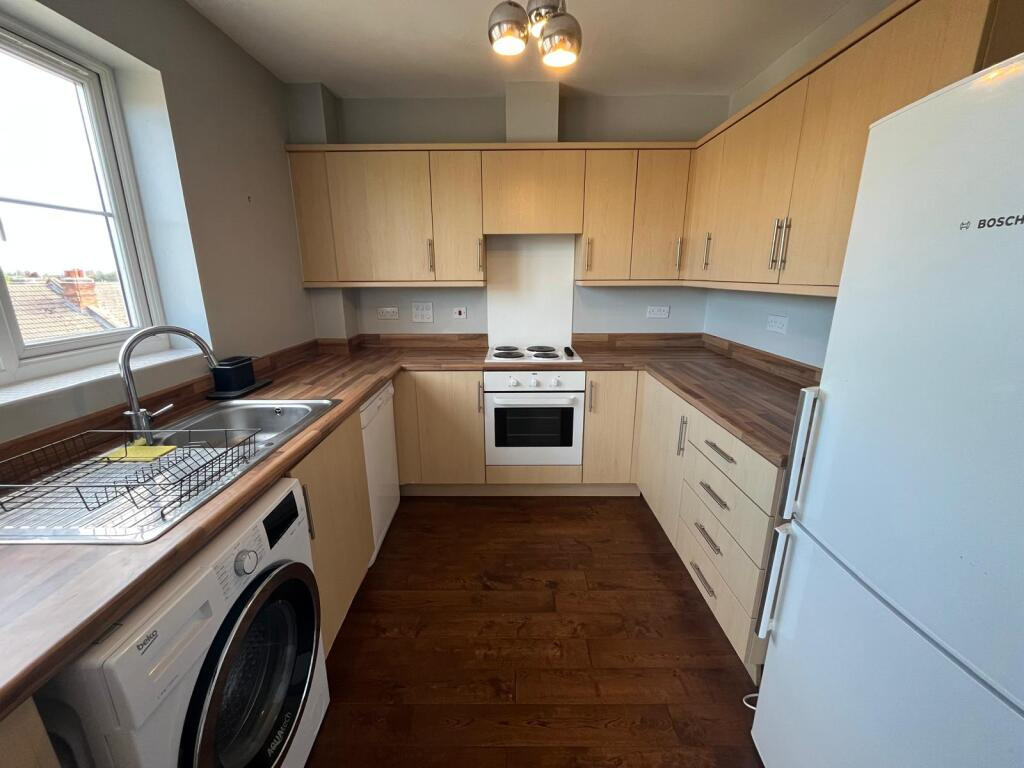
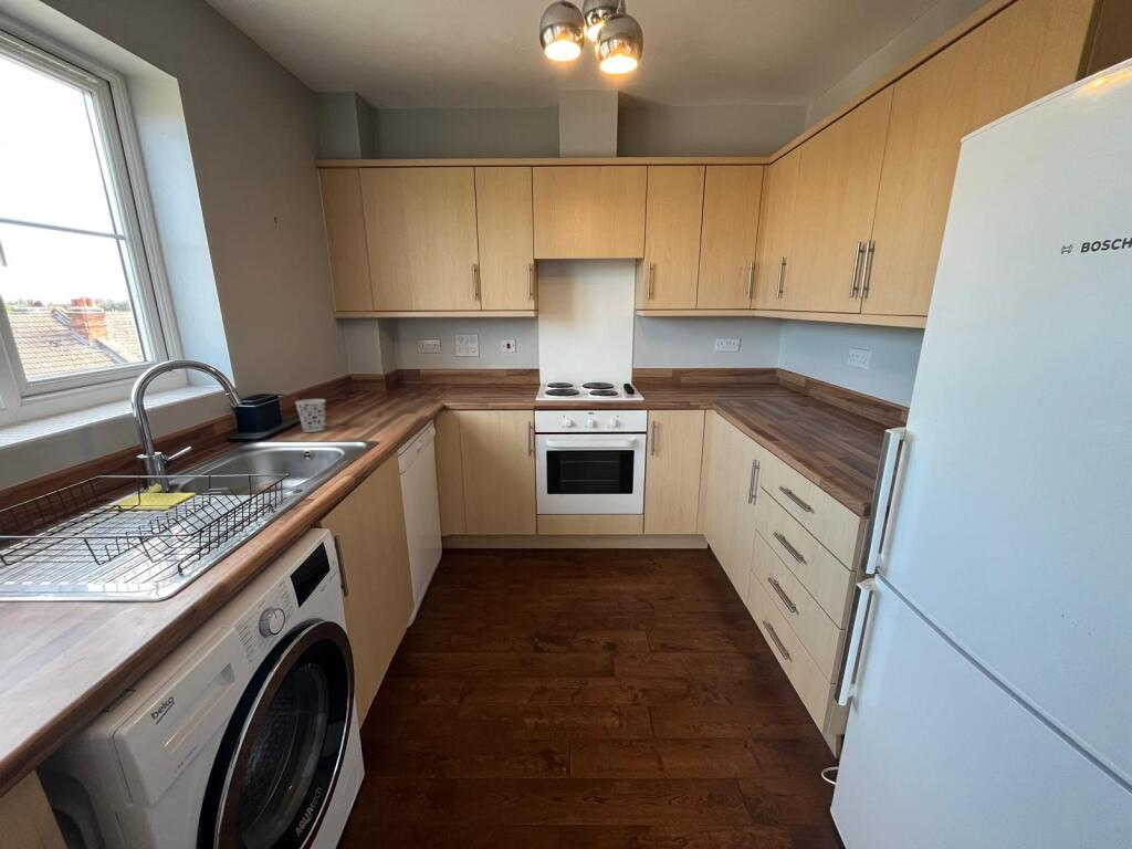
+ cup [294,398,327,433]
